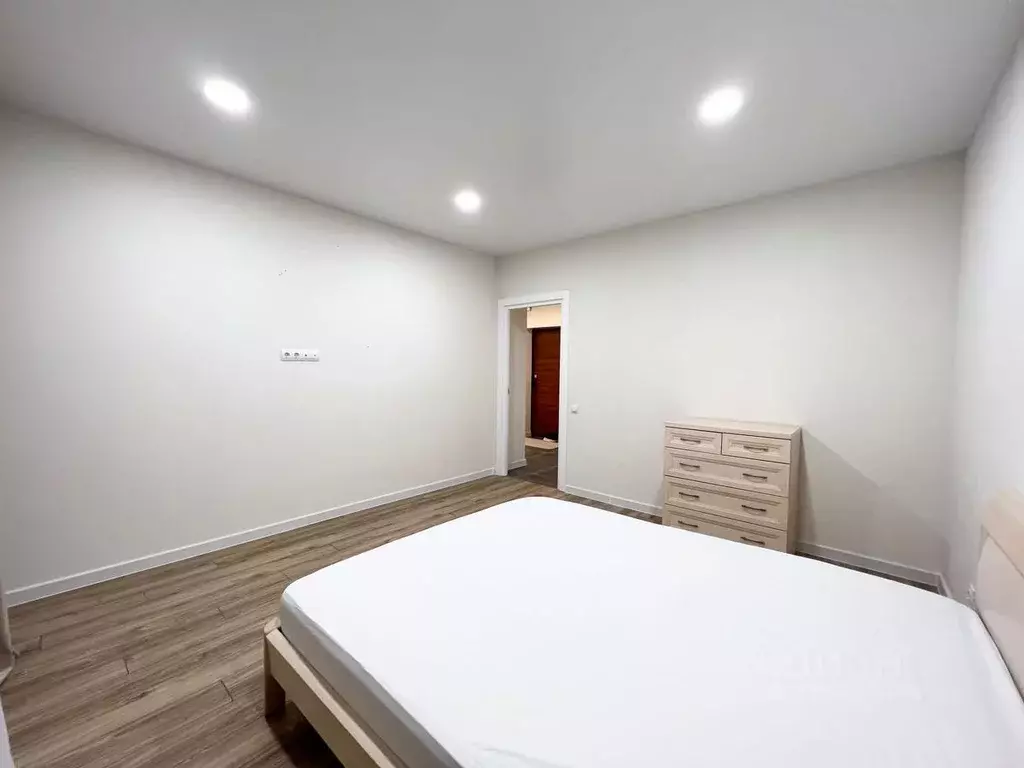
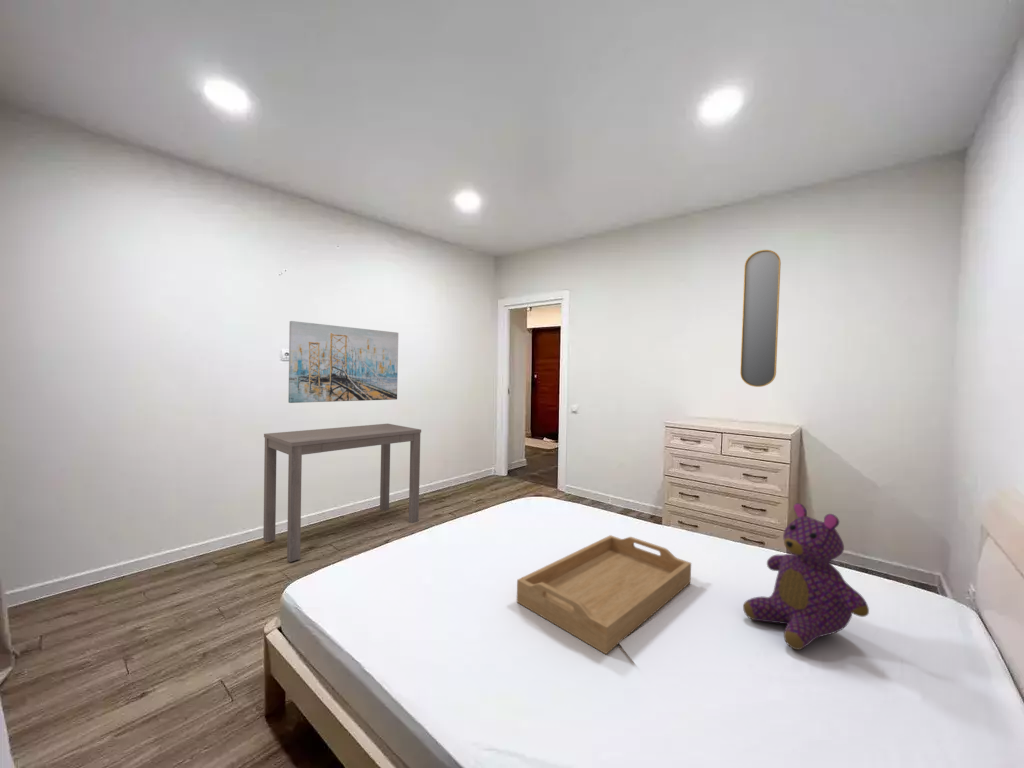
+ wall art [287,320,399,404]
+ desk [262,423,422,563]
+ teddy bear [742,502,870,651]
+ serving tray [516,534,692,655]
+ home mirror [739,249,782,388]
